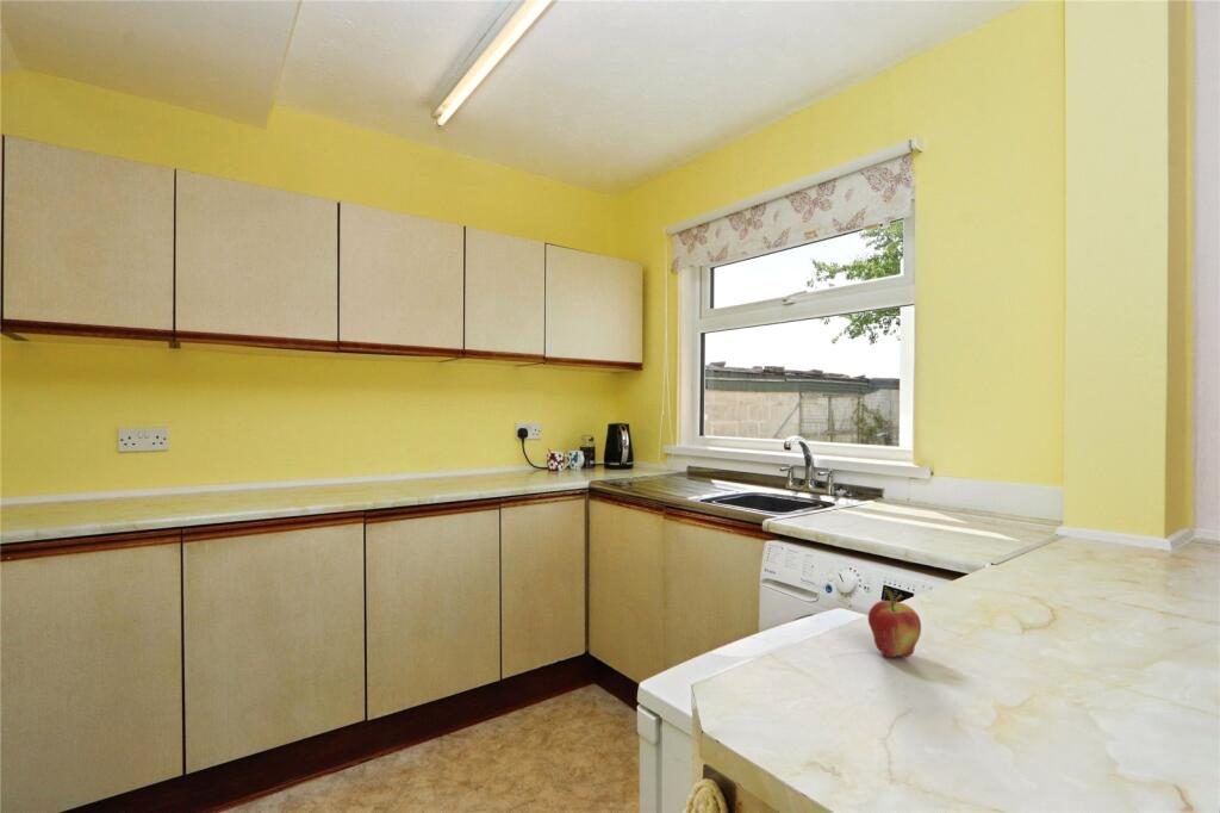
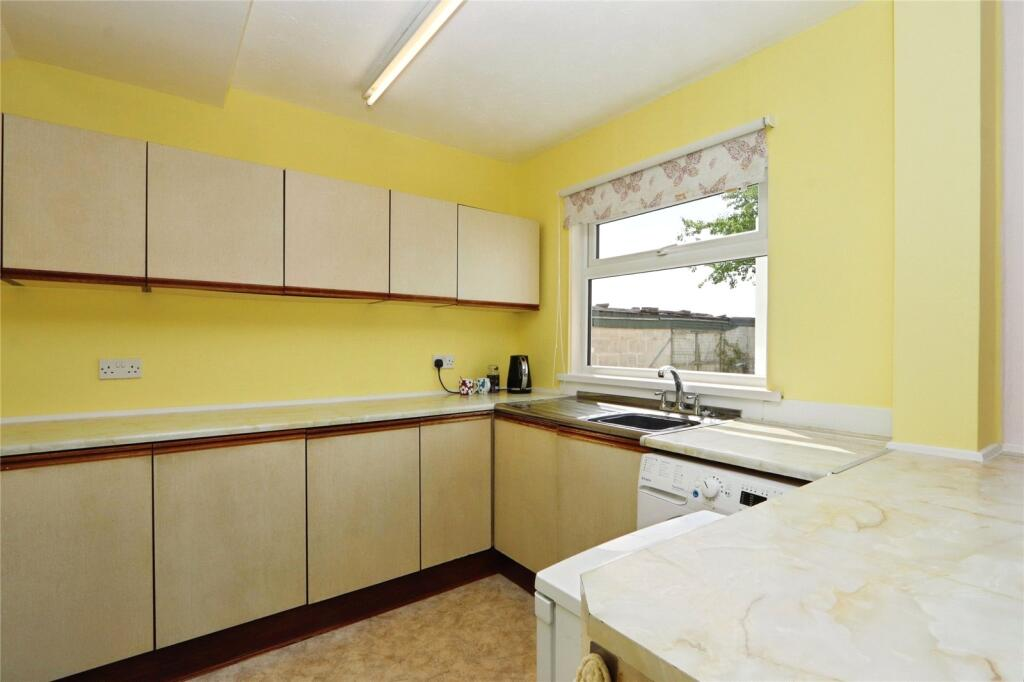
- fruit [867,585,922,658]
